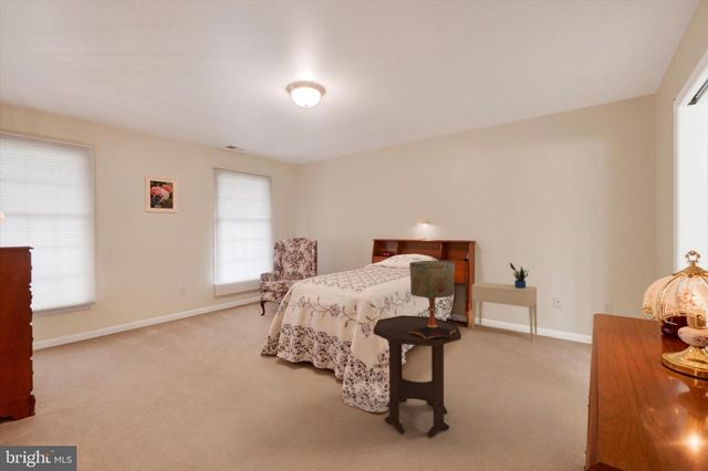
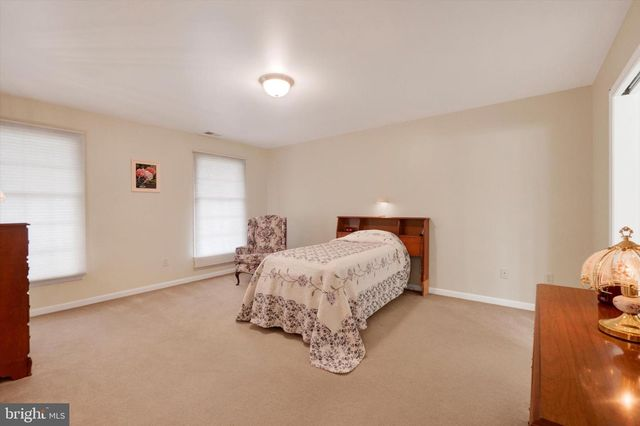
- nightstand [471,281,538,342]
- potted plant [509,262,530,289]
- side table [372,314,462,438]
- table lamp [408,260,457,341]
